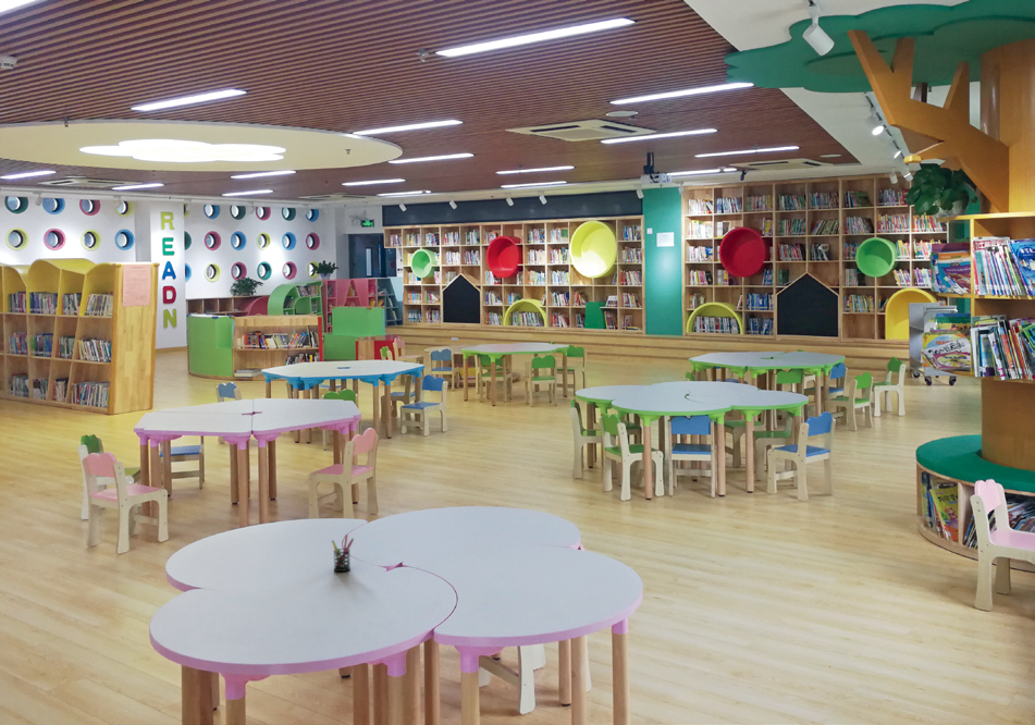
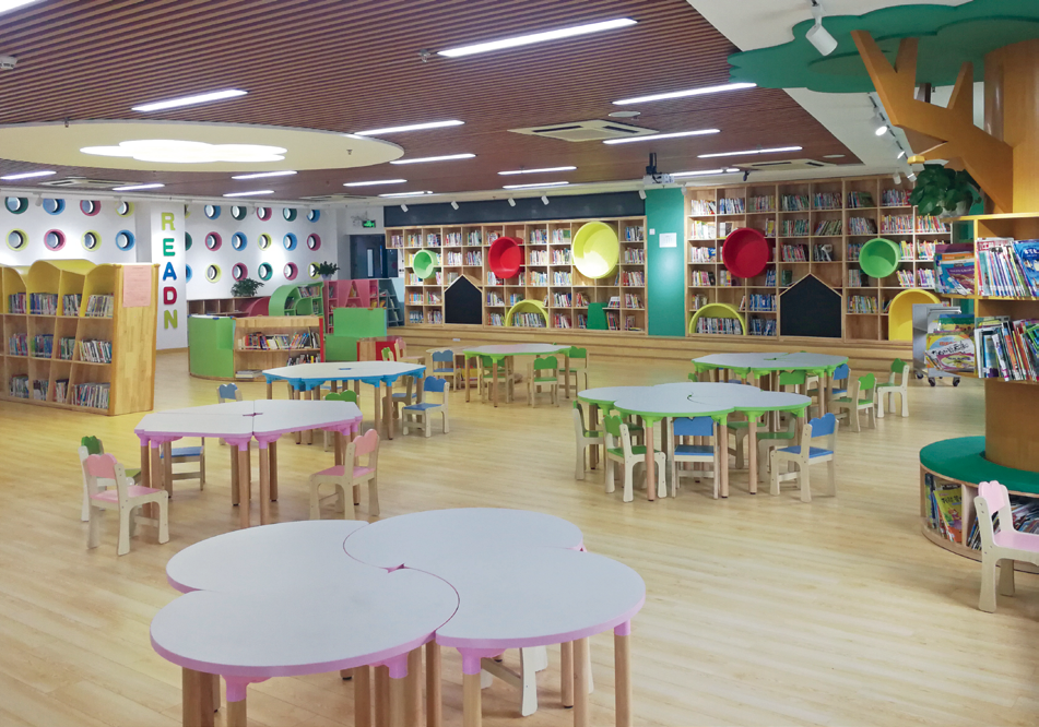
- pen holder [331,533,355,573]
